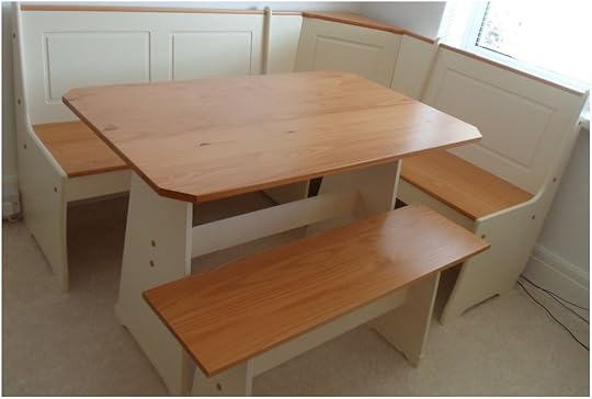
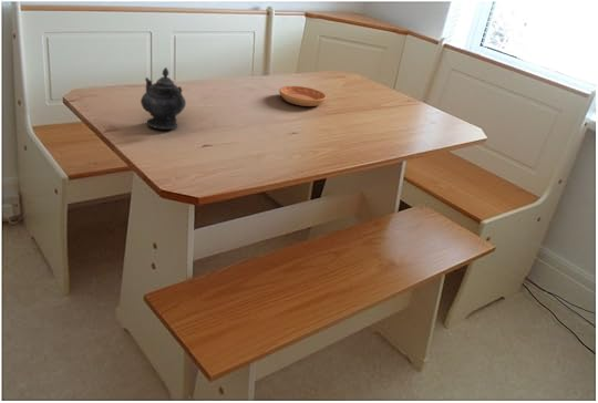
+ saucer [278,85,328,107]
+ teapot [140,66,187,131]
